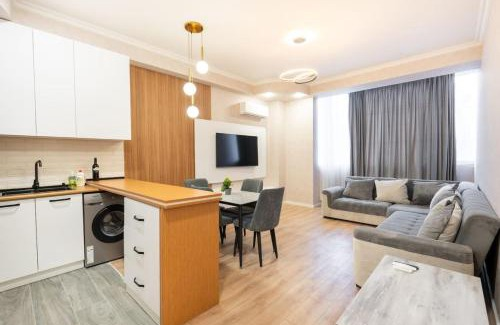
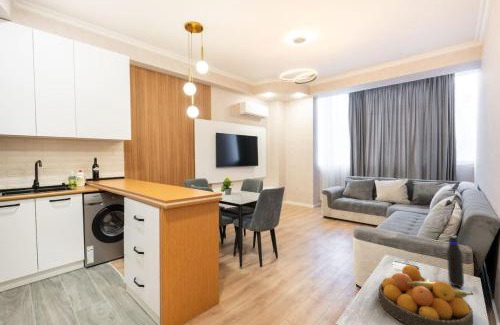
+ water bottle [446,235,465,288]
+ fruit bowl [378,264,474,325]
